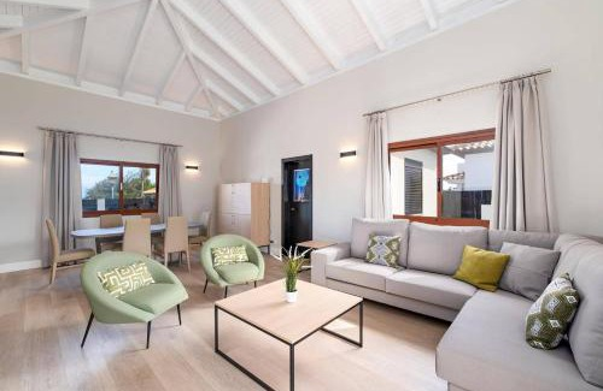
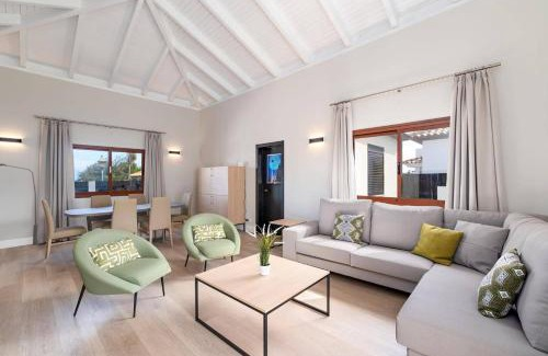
+ floor lamp [0,162,39,246]
